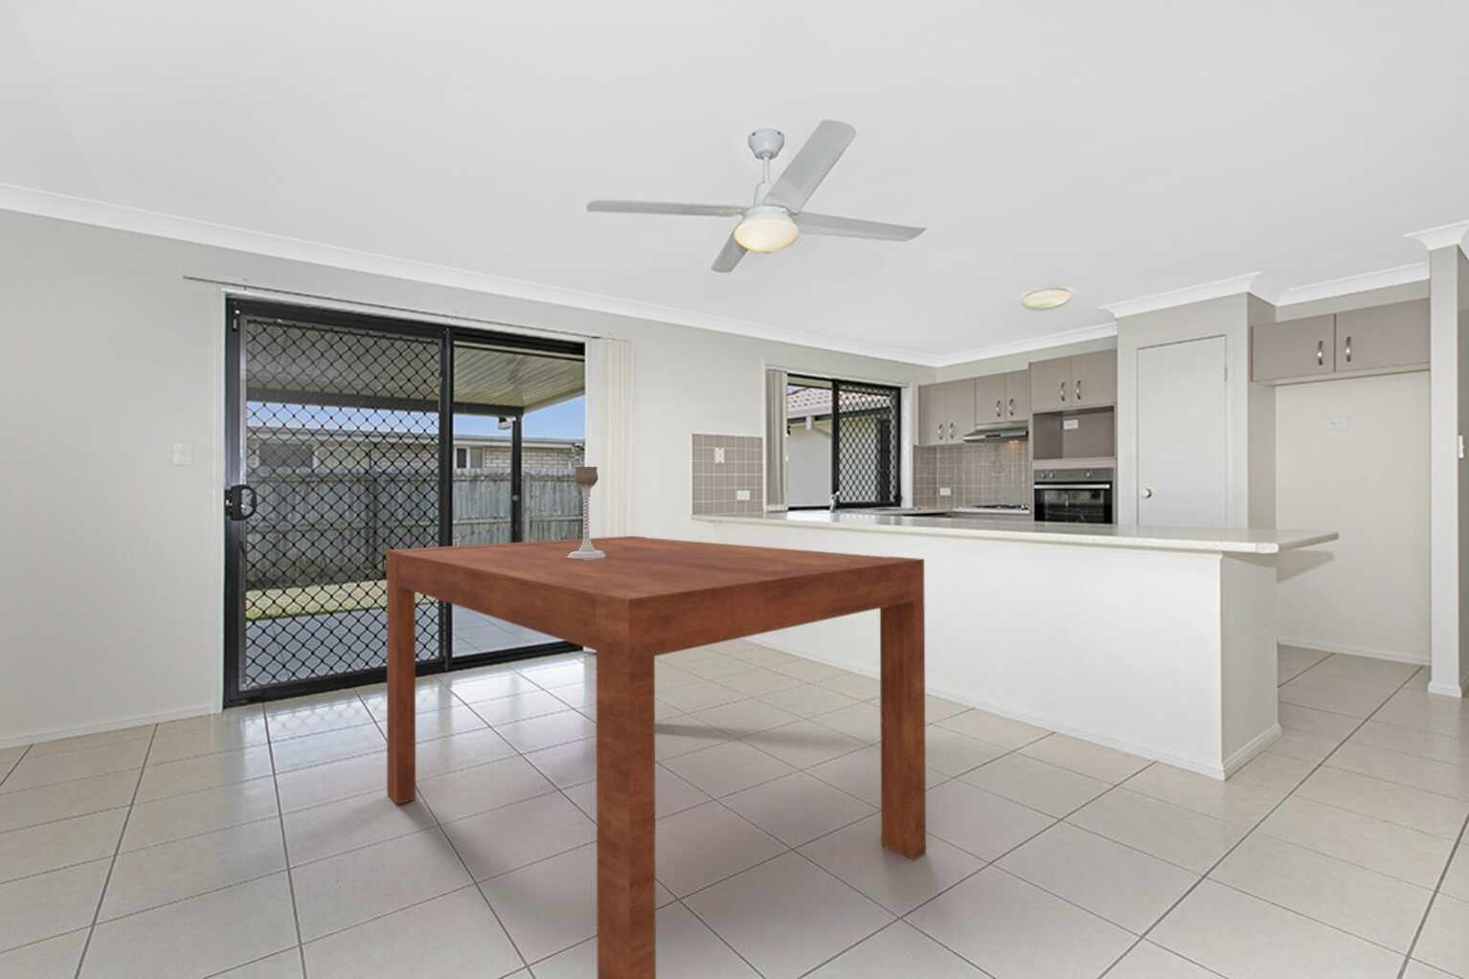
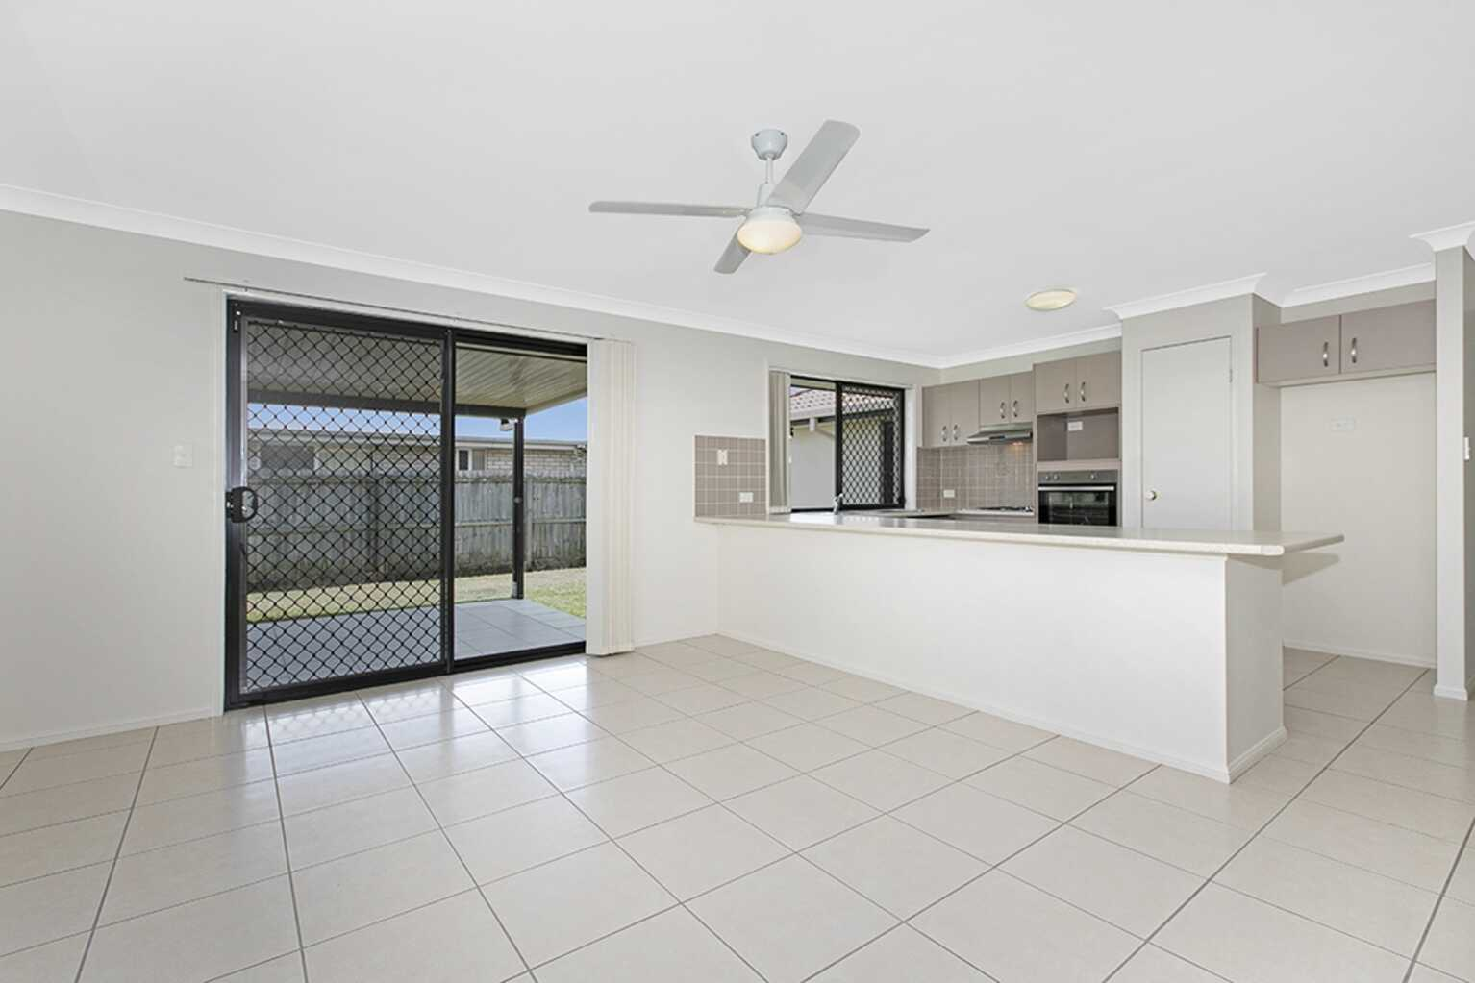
- candle holder [567,465,606,558]
- dining table [386,535,927,979]
